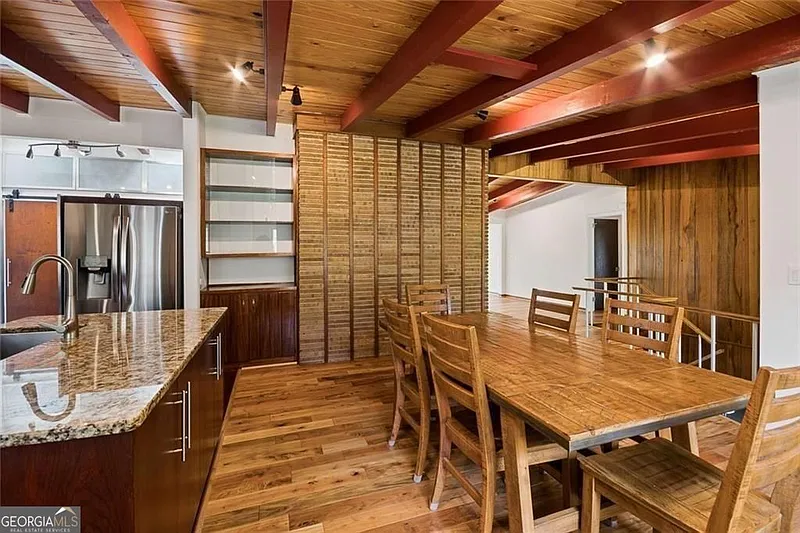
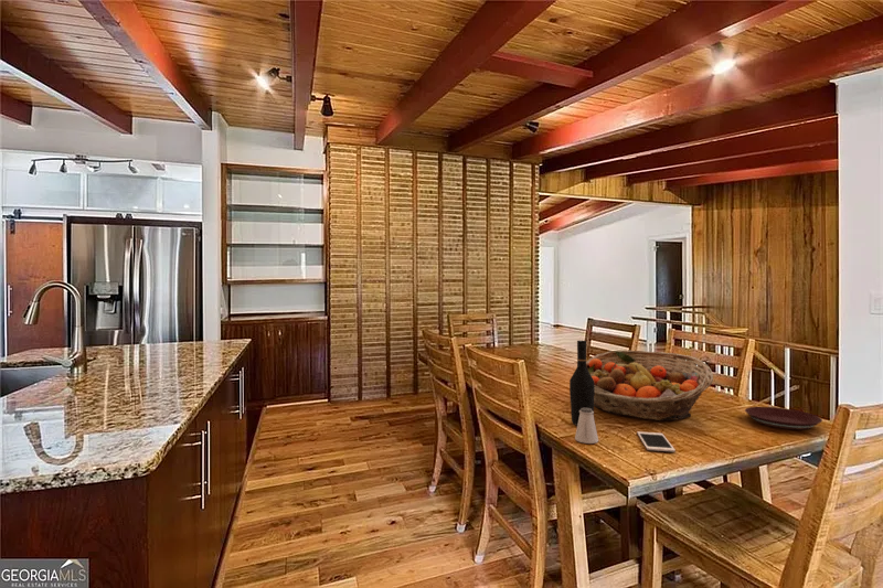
+ cell phone [636,430,677,453]
+ fruit basket [586,350,714,421]
+ saltshaker [574,408,599,445]
+ plate [744,406,823,430]
+ wine bottle [568,340,595,426]
